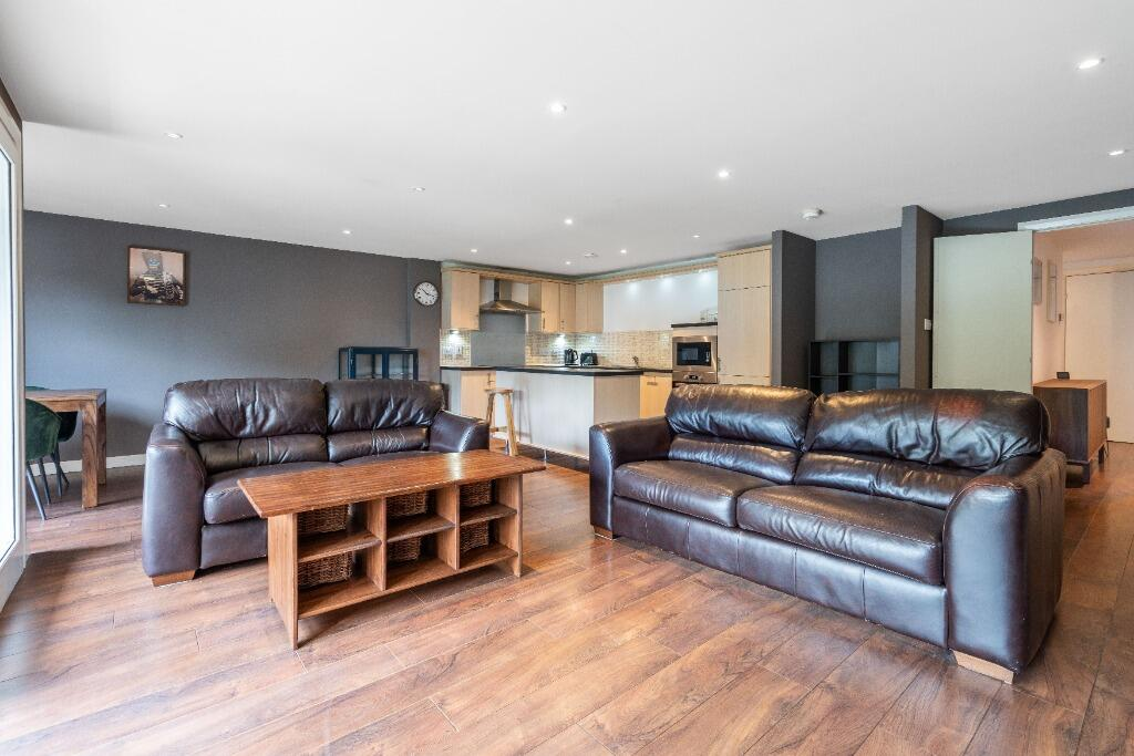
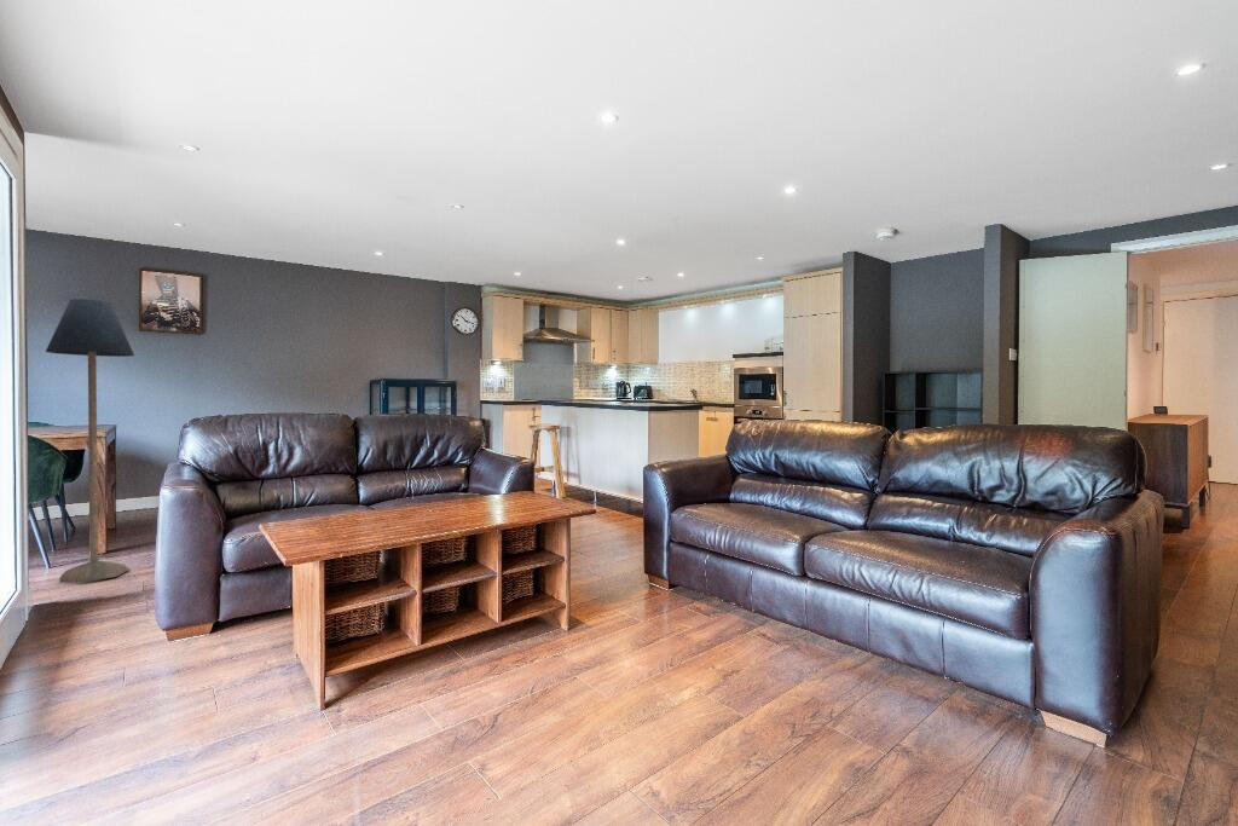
+ floor lamp [45,298,135,584]
